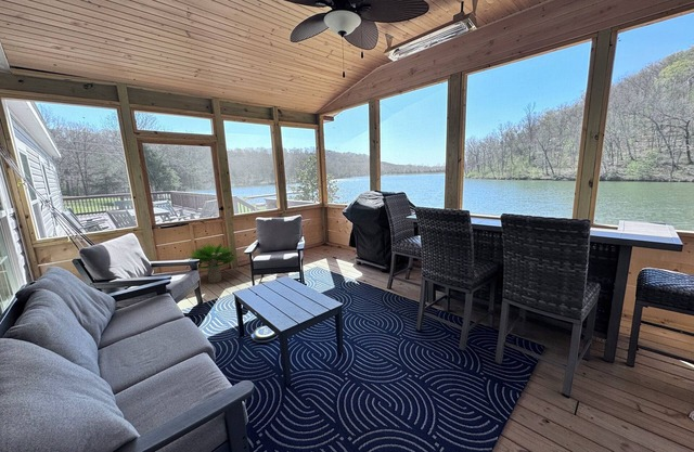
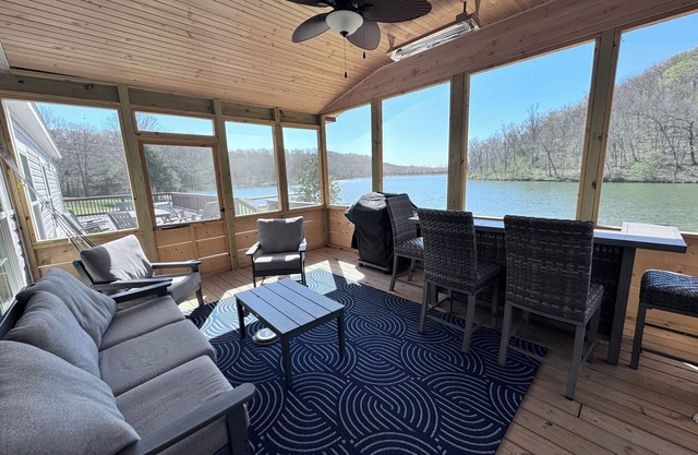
- potted plant [187,241,239,284]
